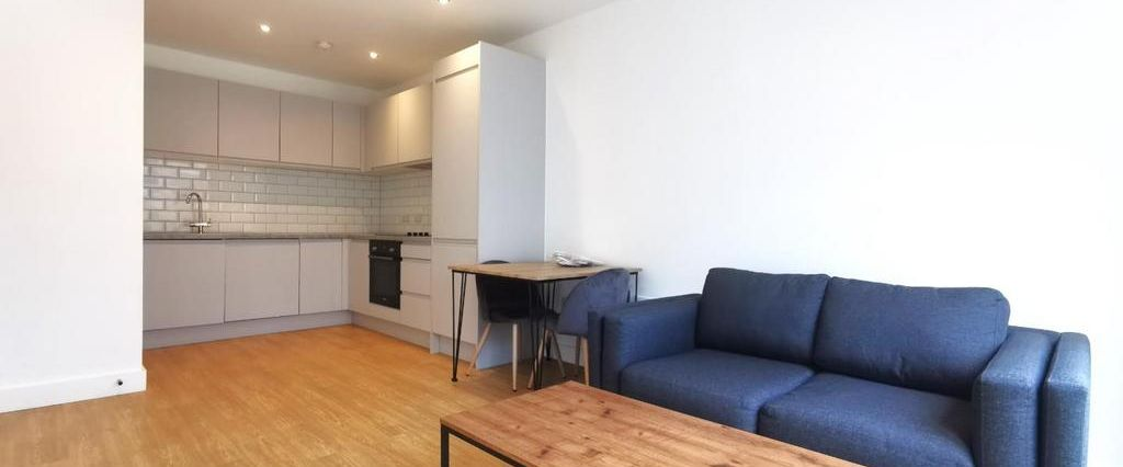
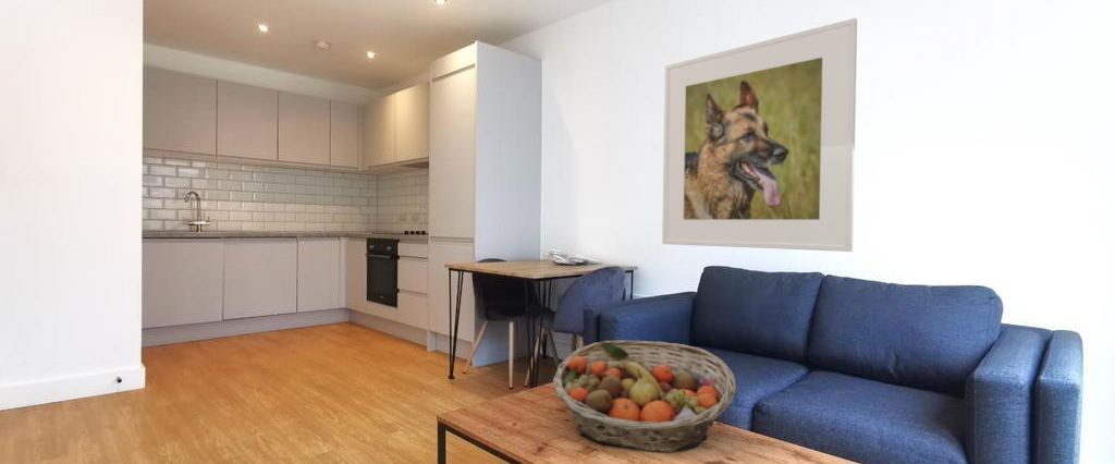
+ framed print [661,17,858,253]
+ fruit basket [552,339,737,453]
